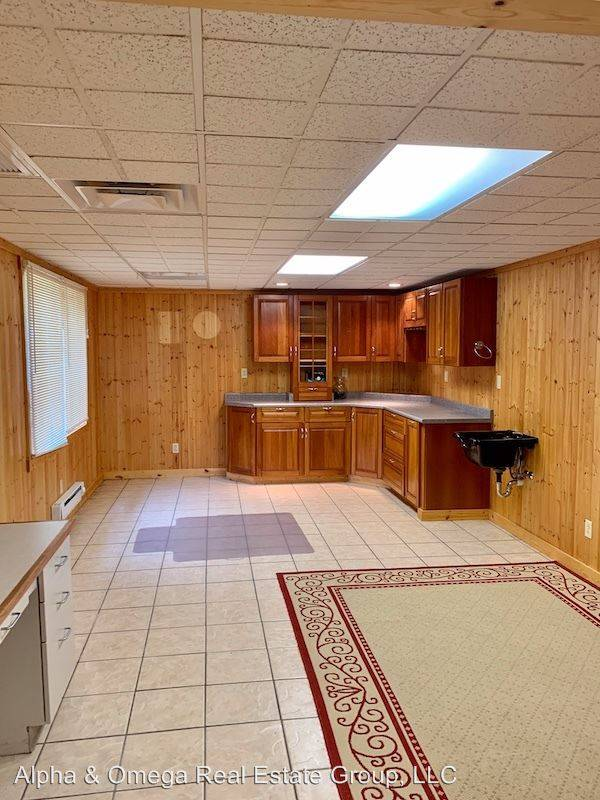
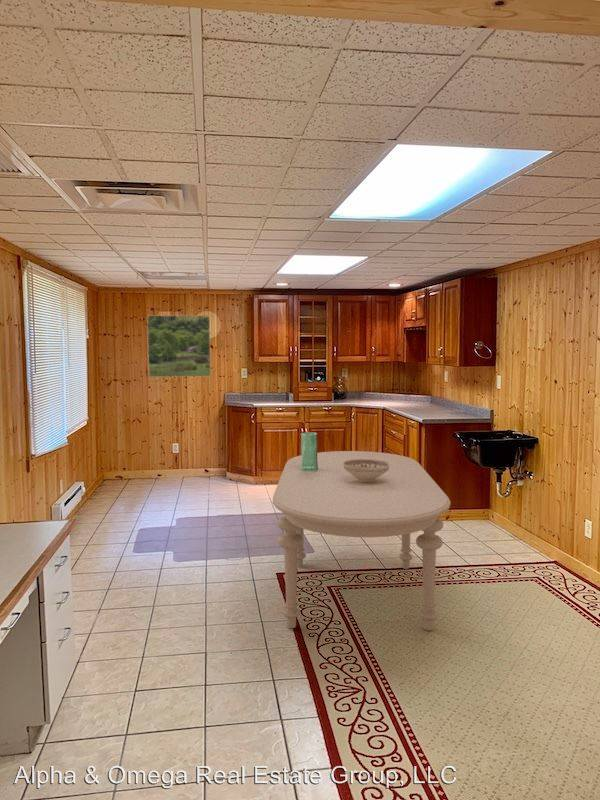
+ vase [300,432,318,471]
+ decorative bowl [344,459,389,483]
+ dining table [272,450,451,631]
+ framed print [146,314,212,378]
